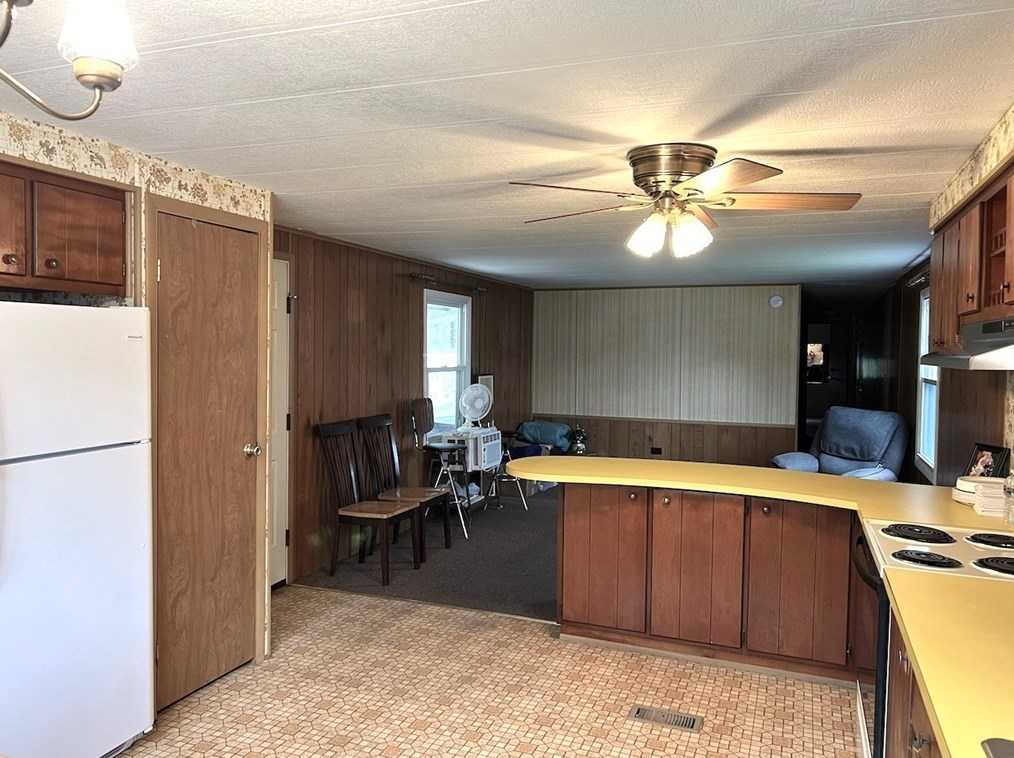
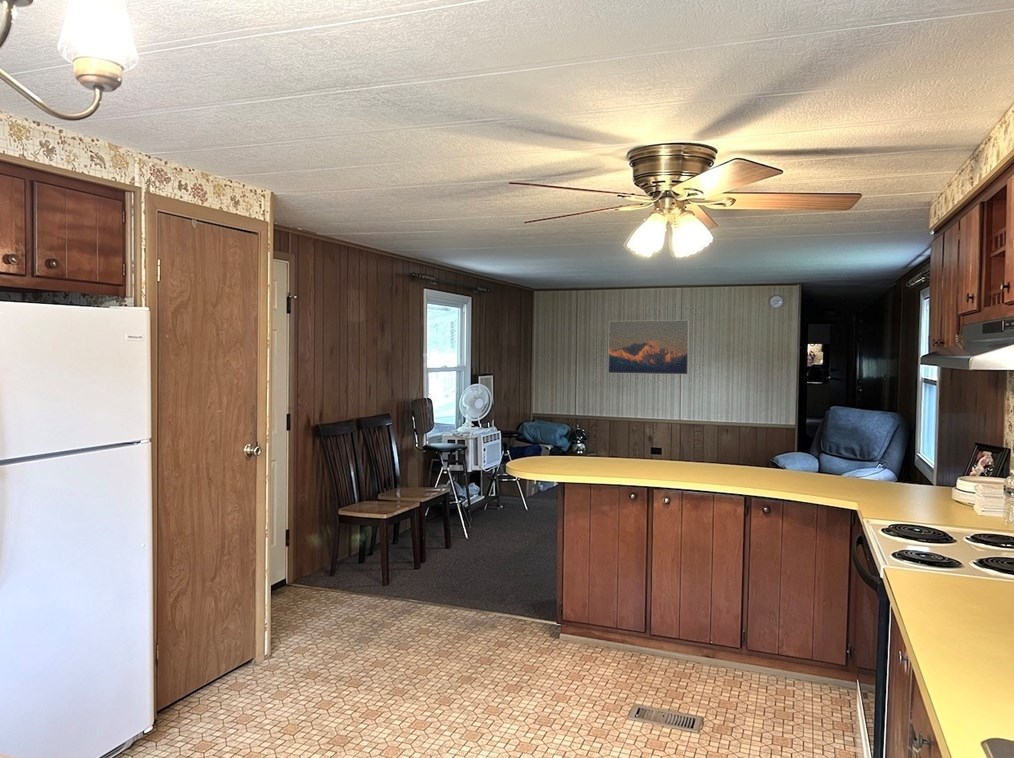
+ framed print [607,319,690,375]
